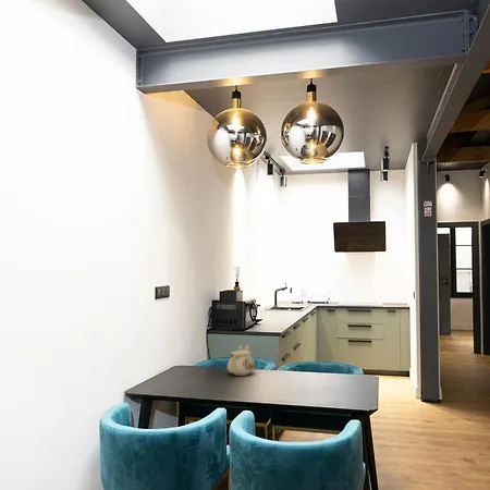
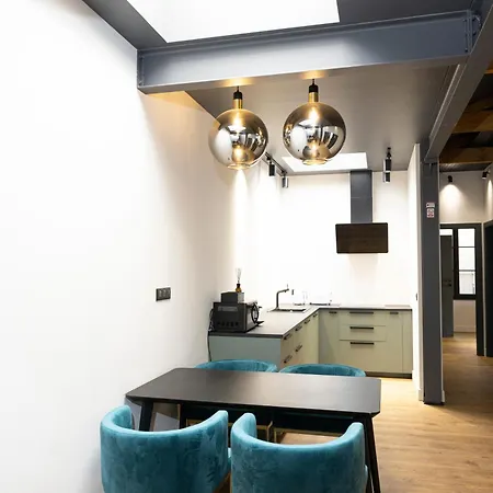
- teapot [226,344,256,377]
